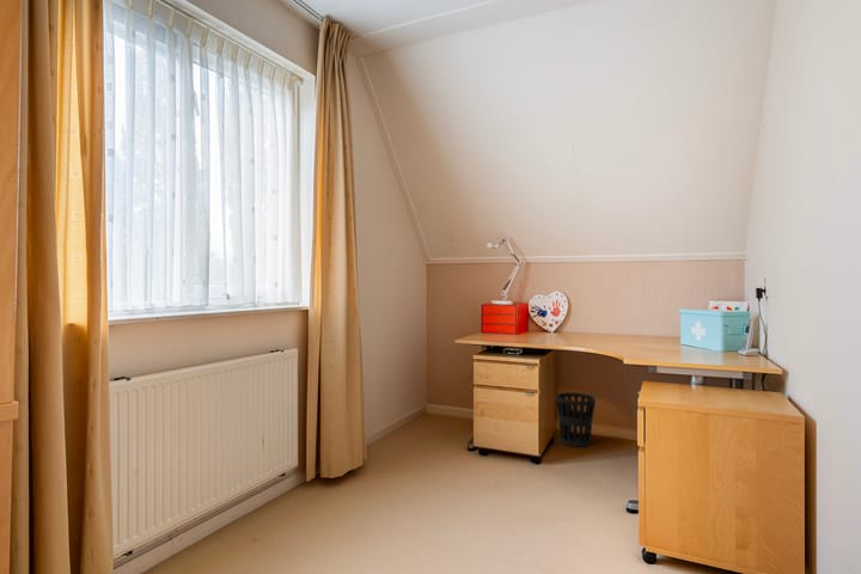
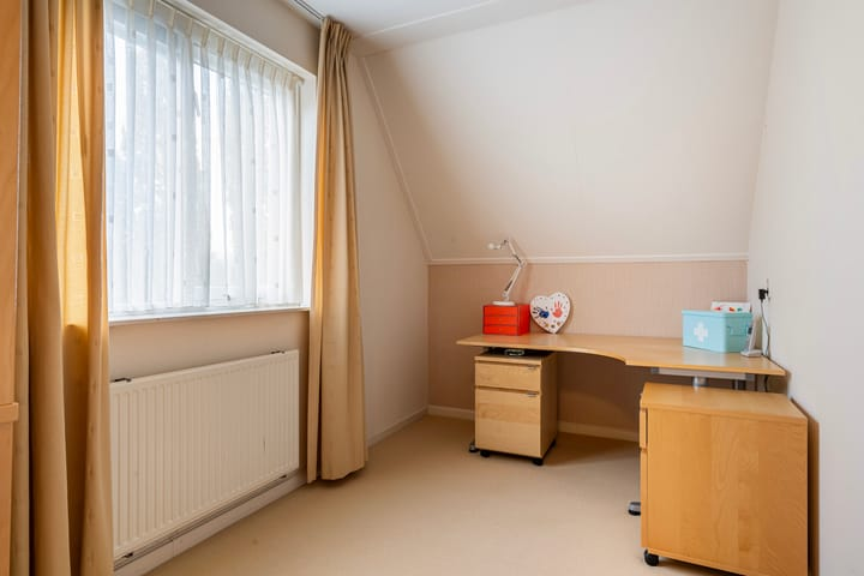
- wastebasket [555,391,597,448]
